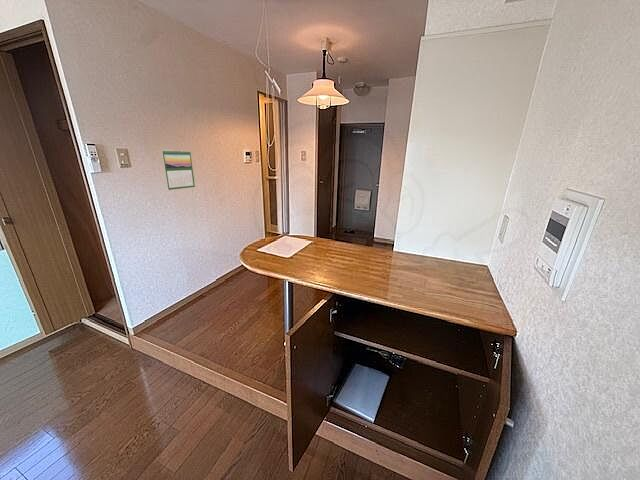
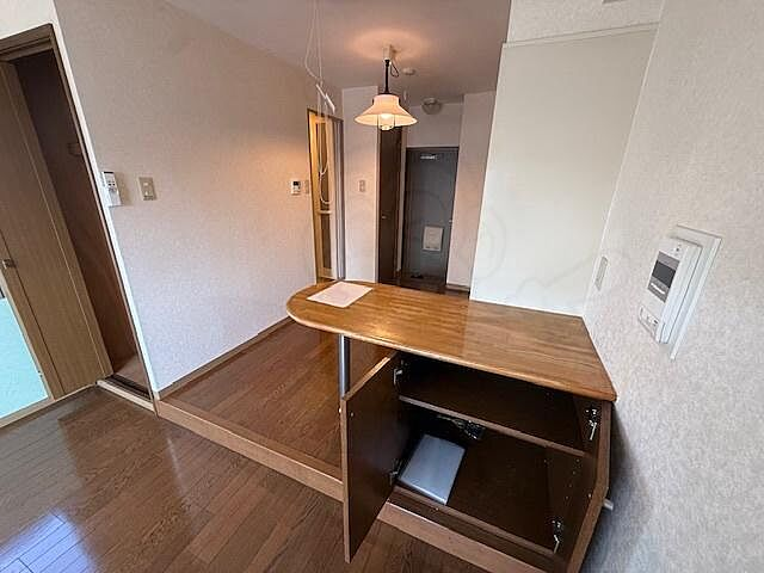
- calendar [161,149,196,191]
